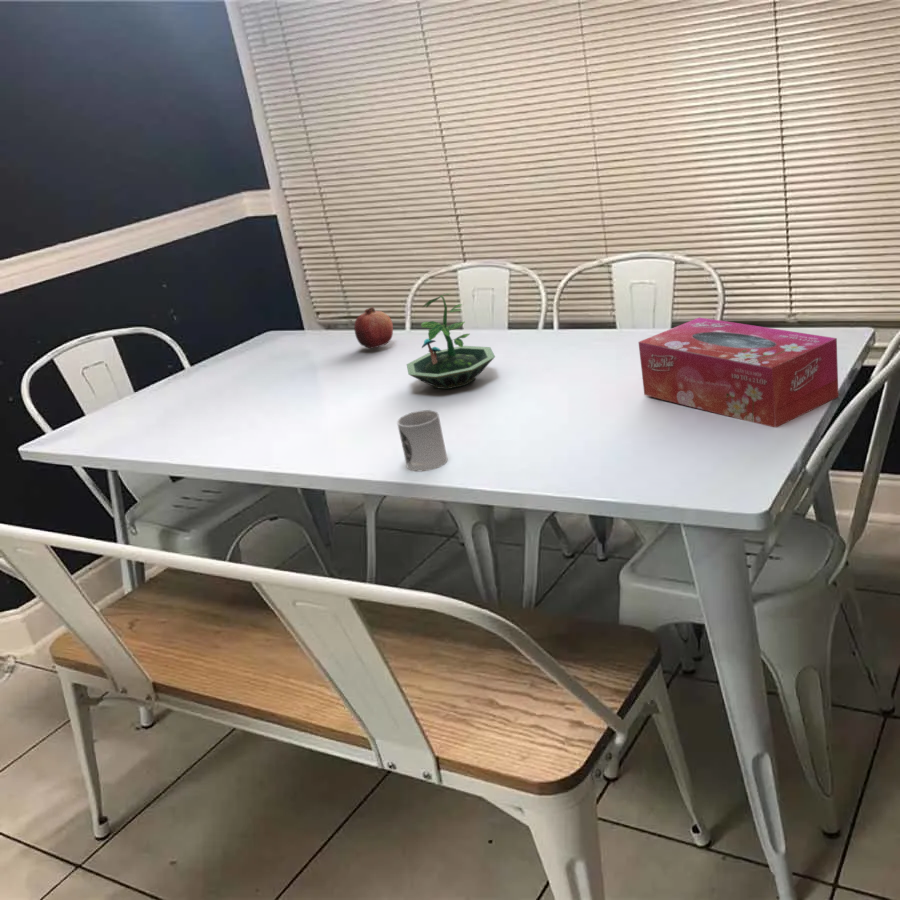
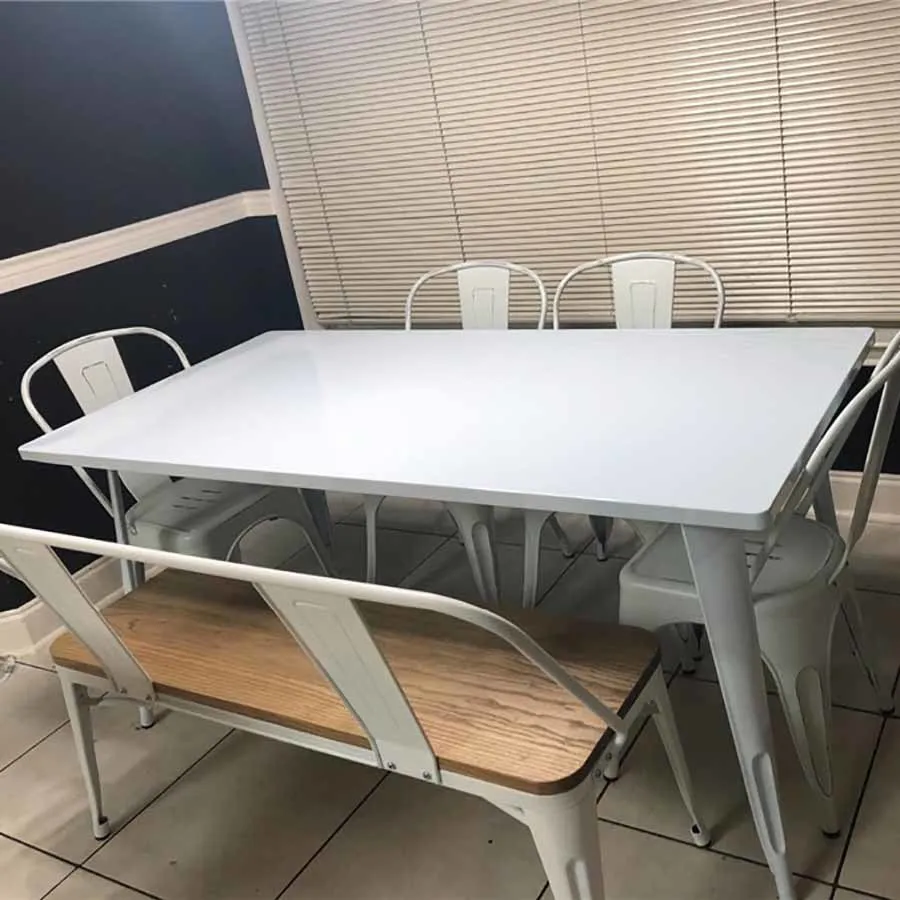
- fruit [353,306,394,349]
- terrarium [406,293,496,390]
- tissue box [638,316,839,429]
- cup [396,409,448,472]
